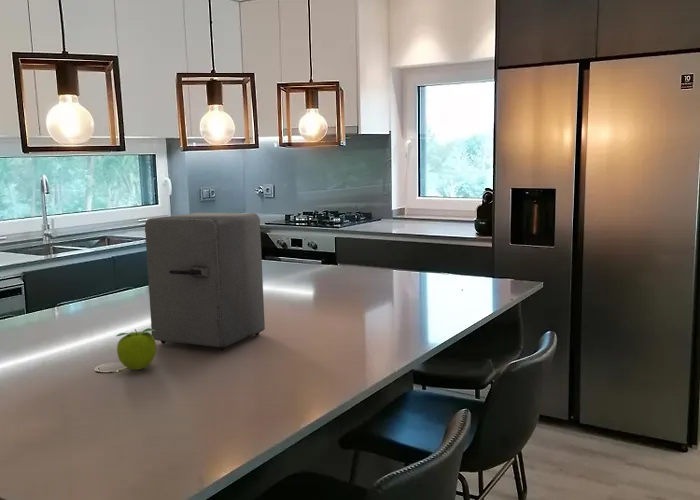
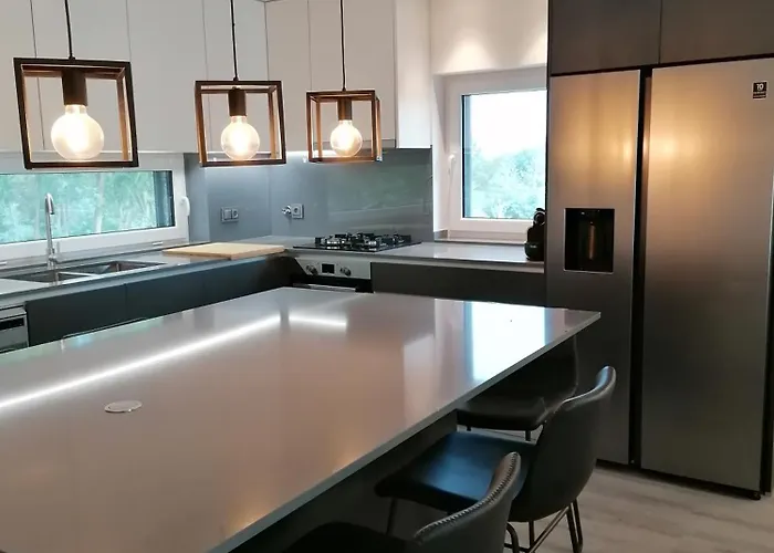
- fruit [115,327,157,371]
- speaker [144,212,266,351]
